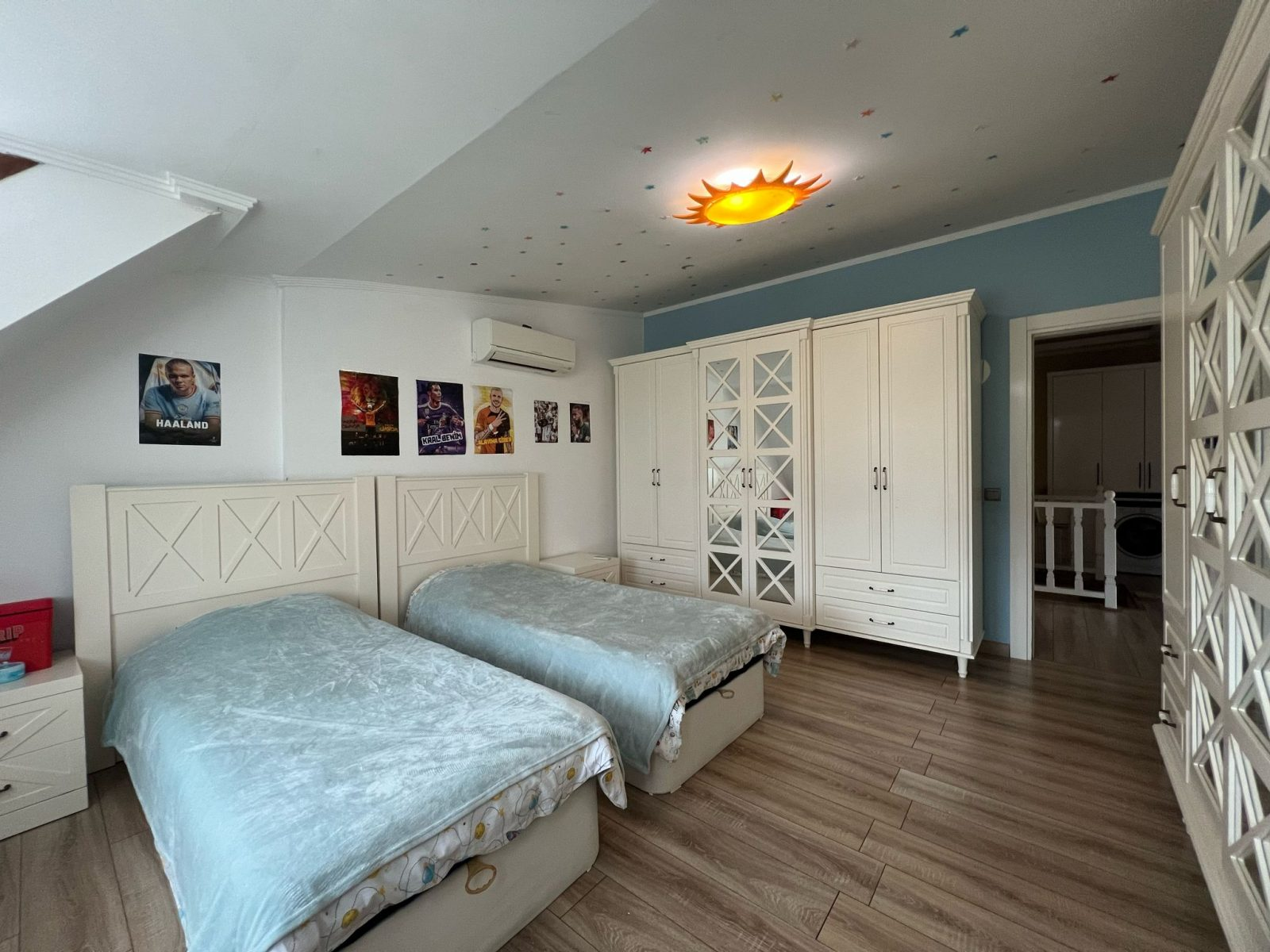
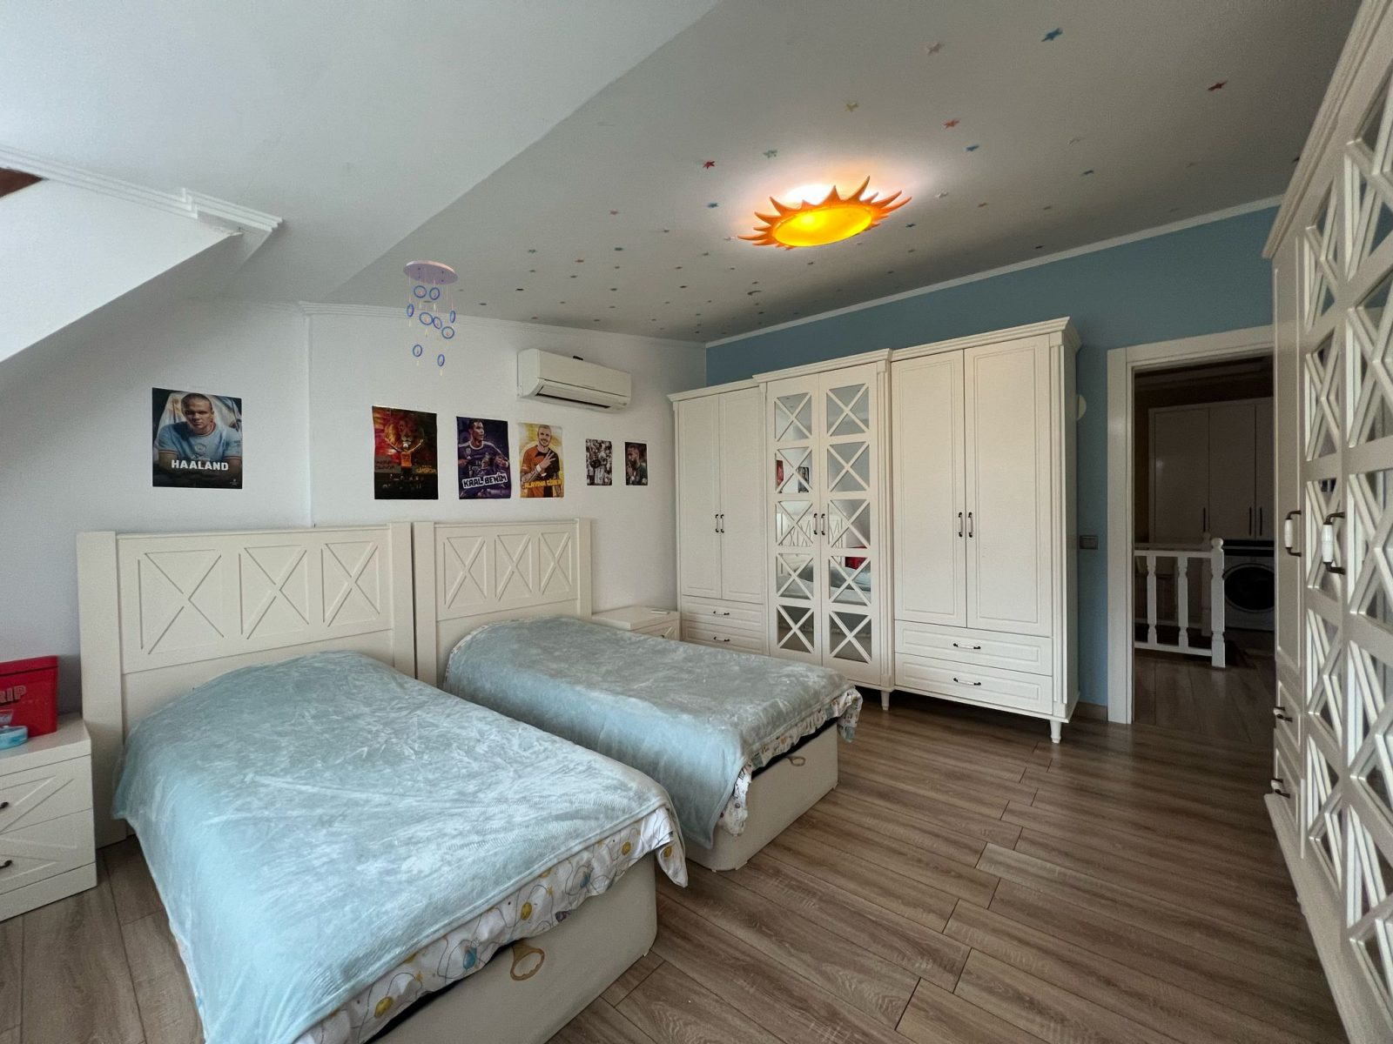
+ ceiling mobile [403,259,458,378]
